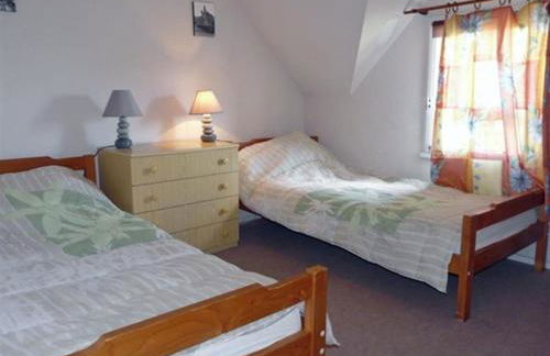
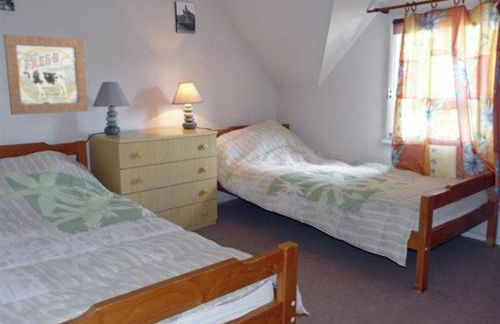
+ wall art [2,33,89,116]
